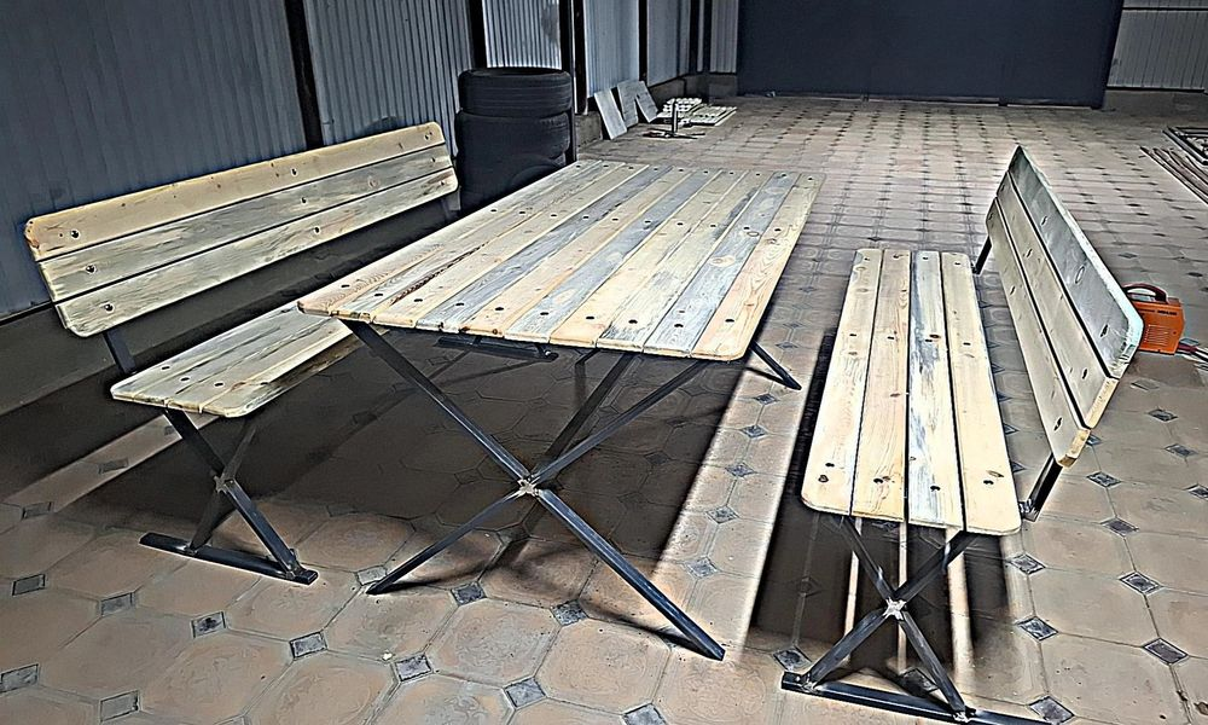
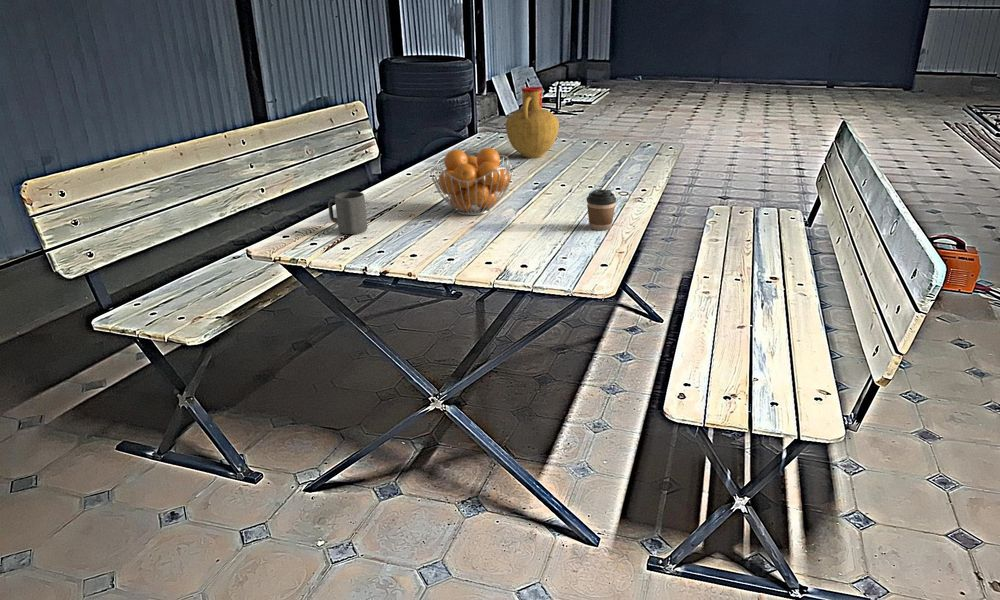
+ vase [505,86,560,159]
+ fruit basket [429,147,514,216]
+ mug [327,191,368,235]
+ coffee cup [585,189,617,231]
